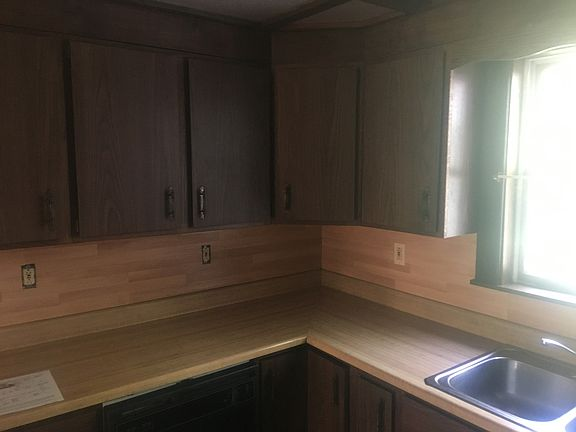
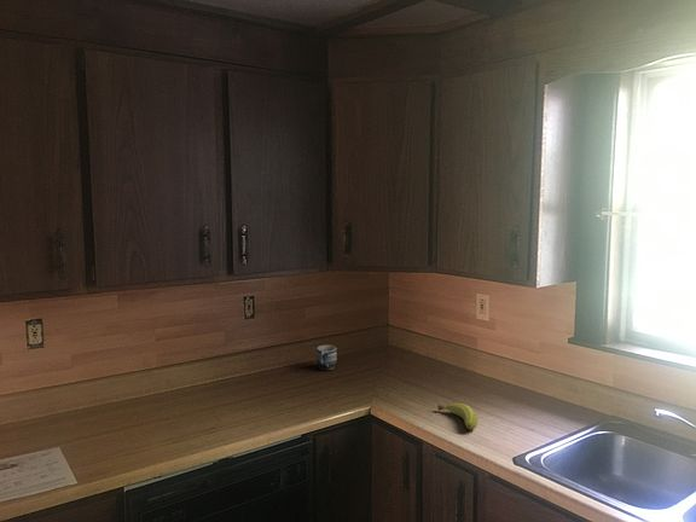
+ mug [315,344,338,372]
+ fruit [437,402,478,430]
